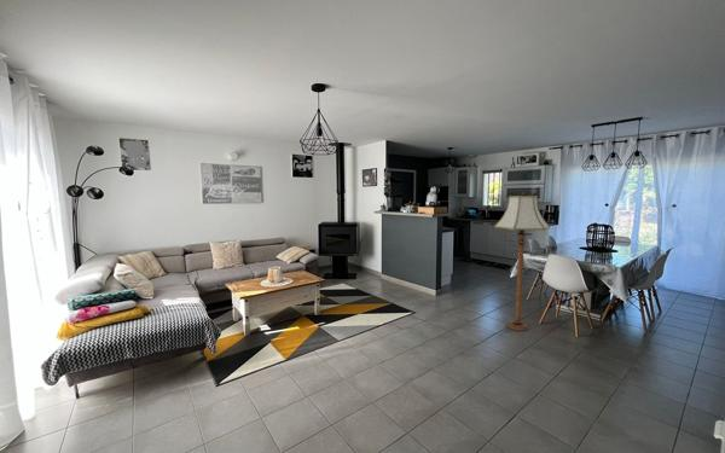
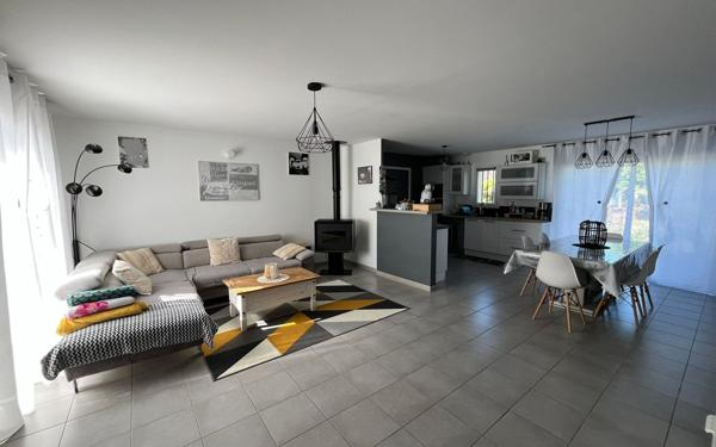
- floor lamp [493,192,551,332]
